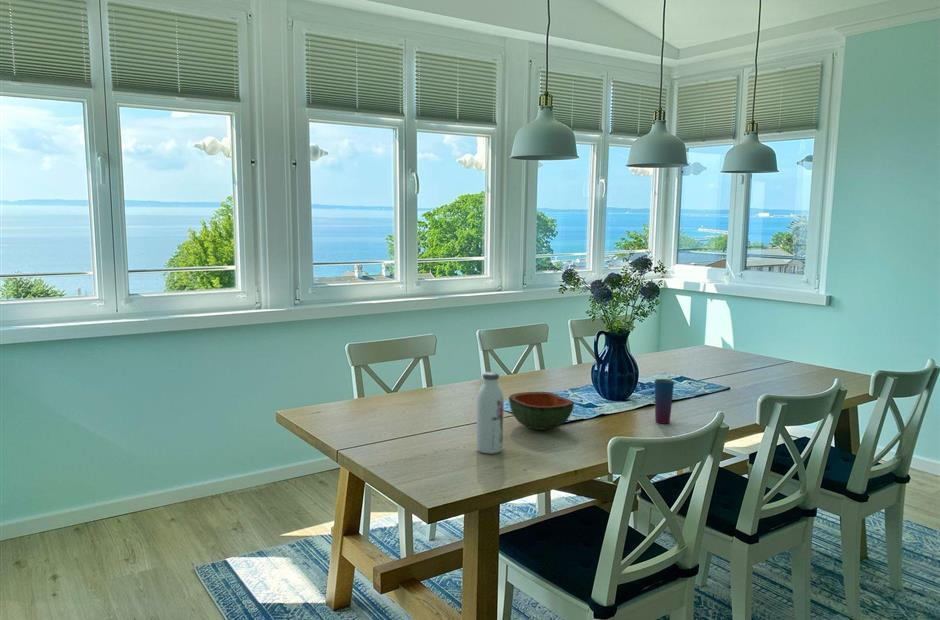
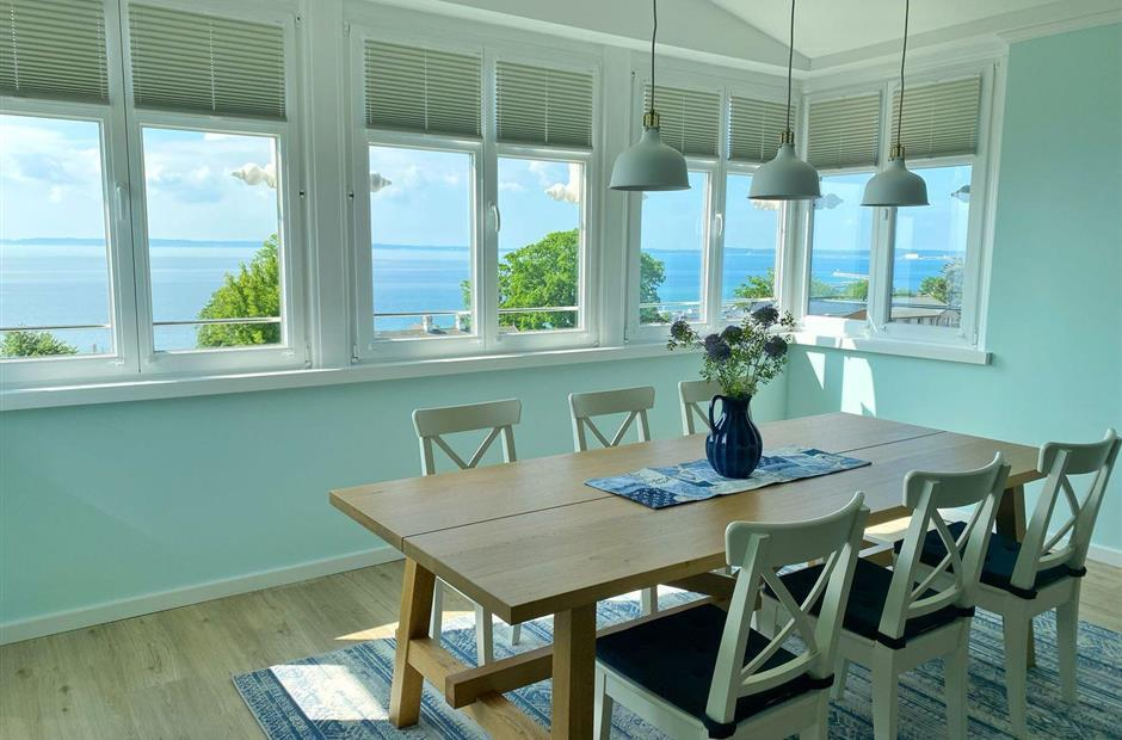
- cup [654,378,675,424]
- bowl [508,391,575,431]
- water bottle [476,371,504,455]
